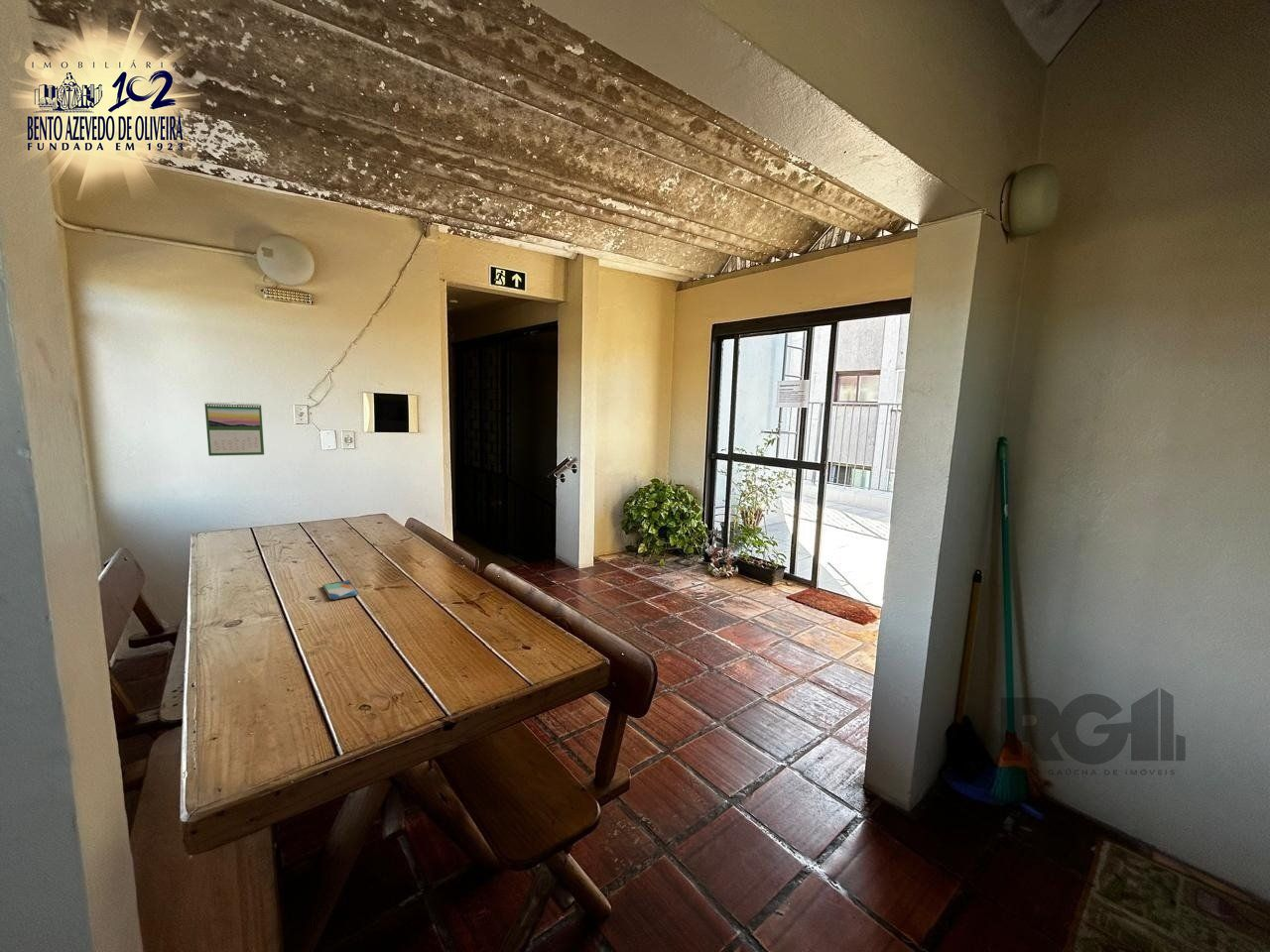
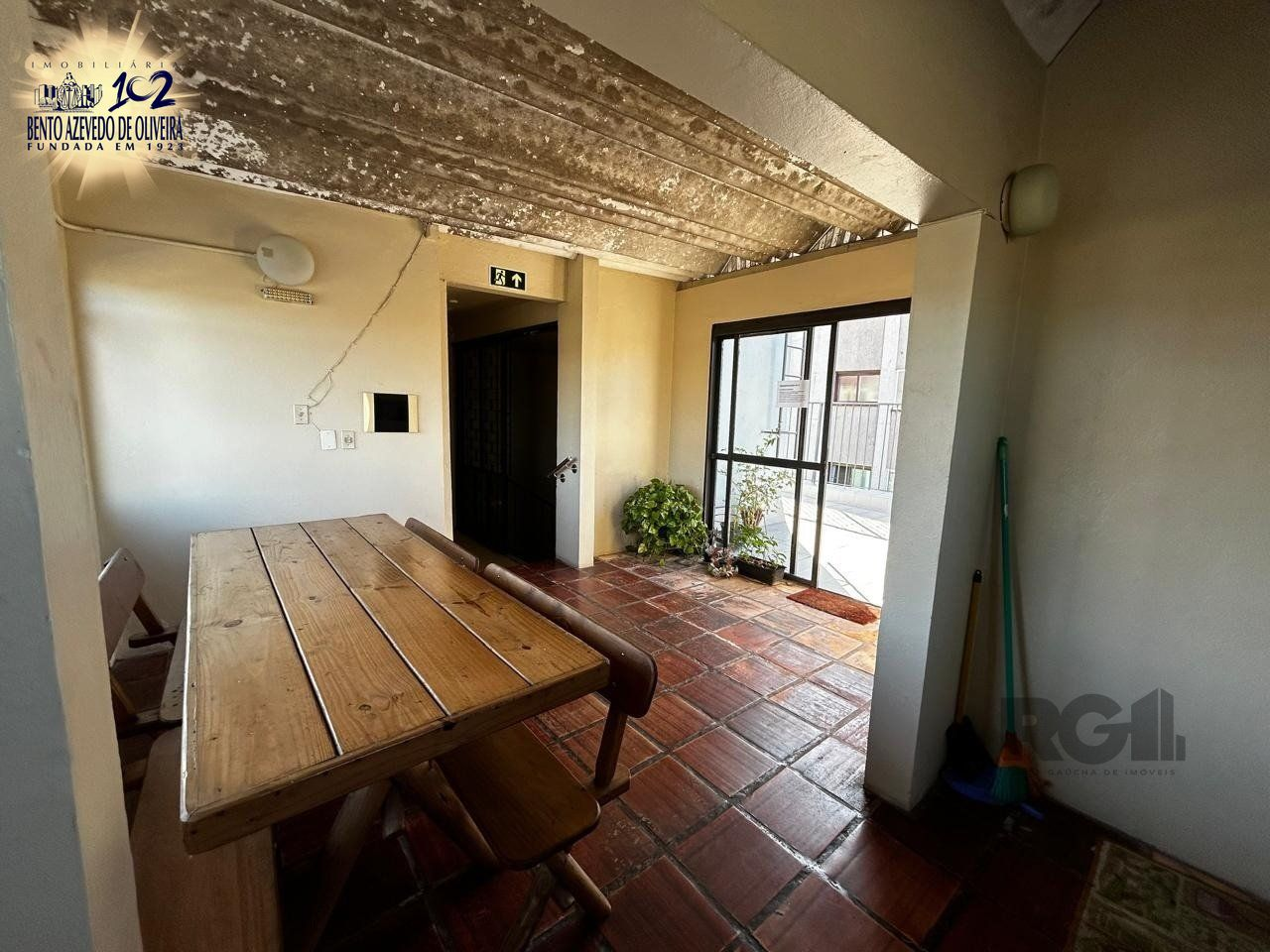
- smartphone [321,579,360,601]
- calendar [203,401,265,457]
